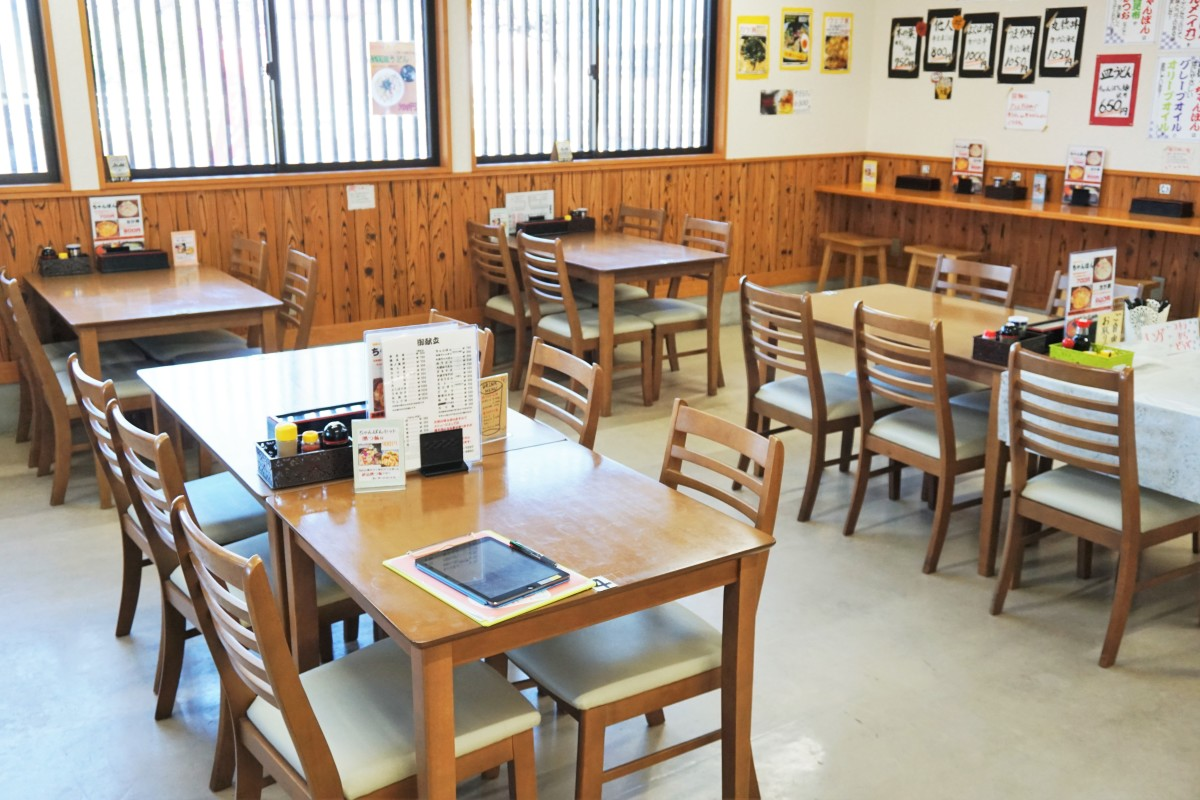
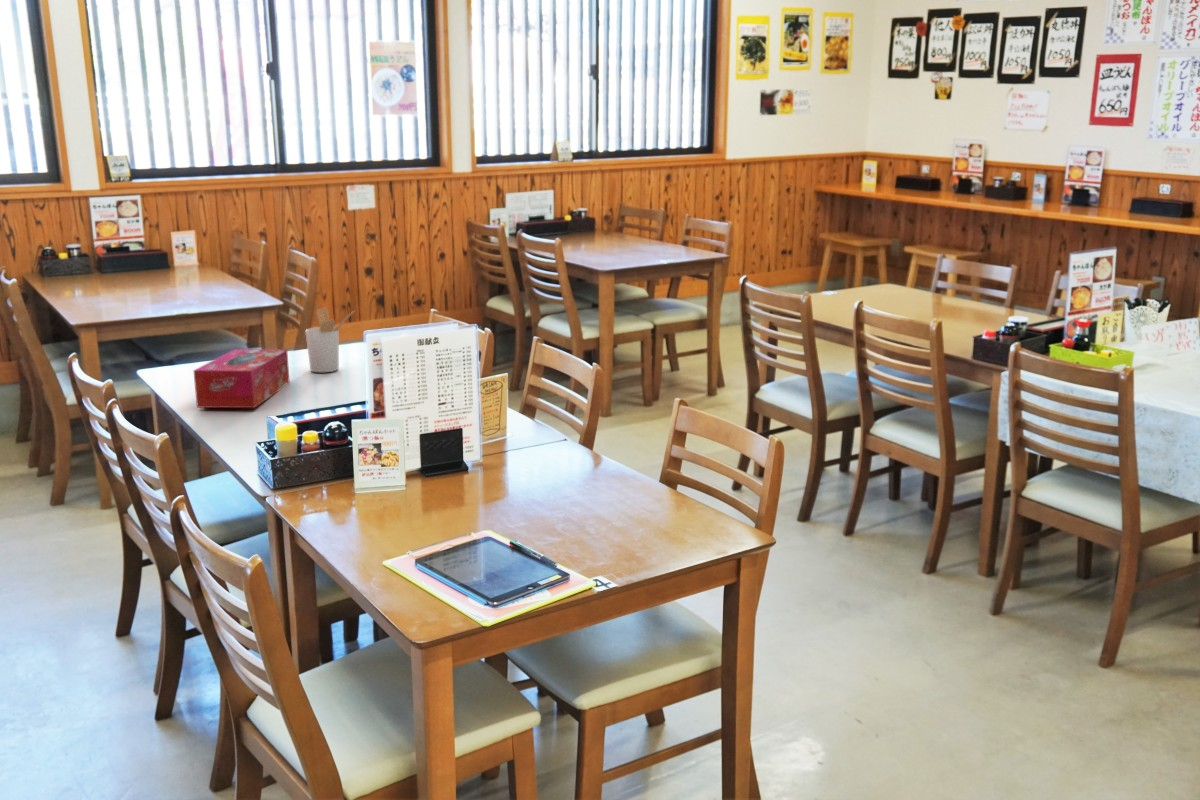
+ utensil holder [304,306,355,373]
+ tissue box [192,348,291,409]
